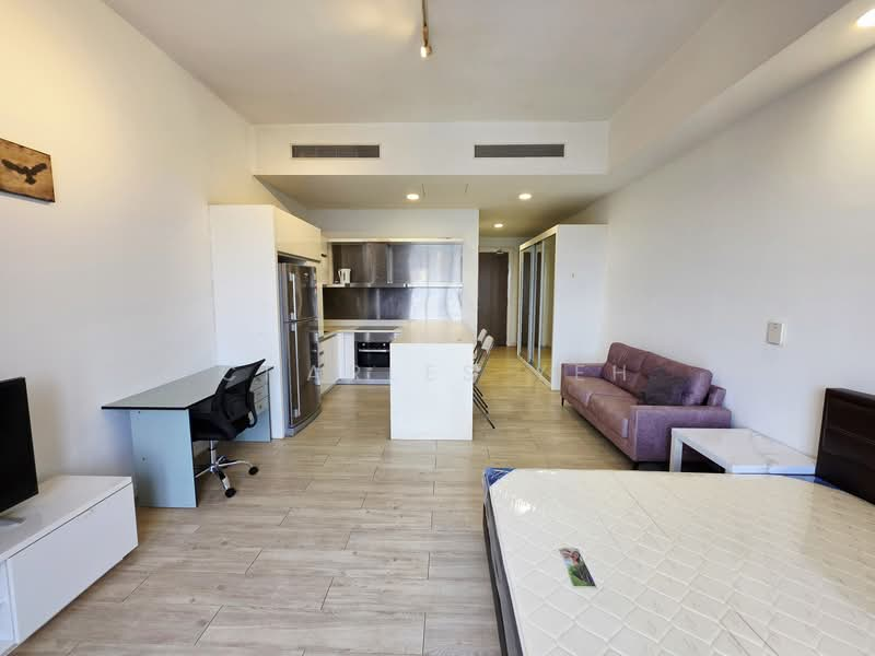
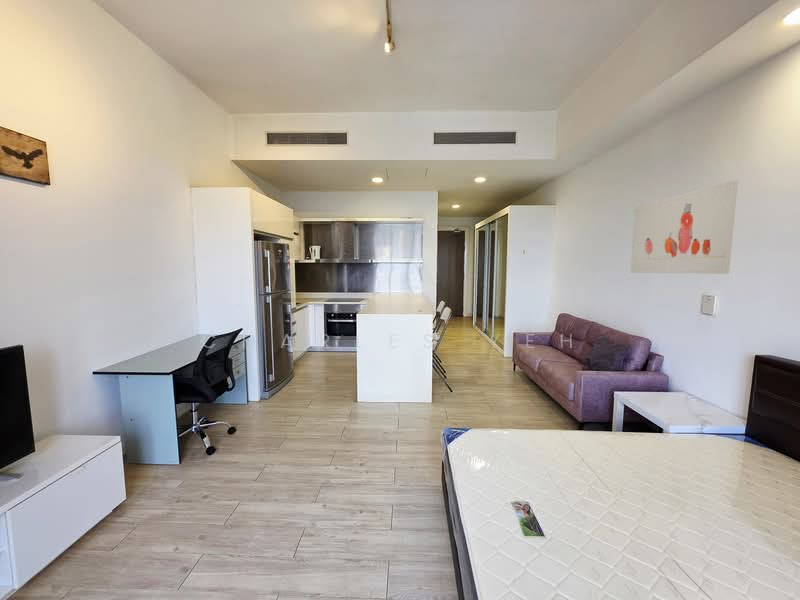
+ wall art [630,180,739,275]
